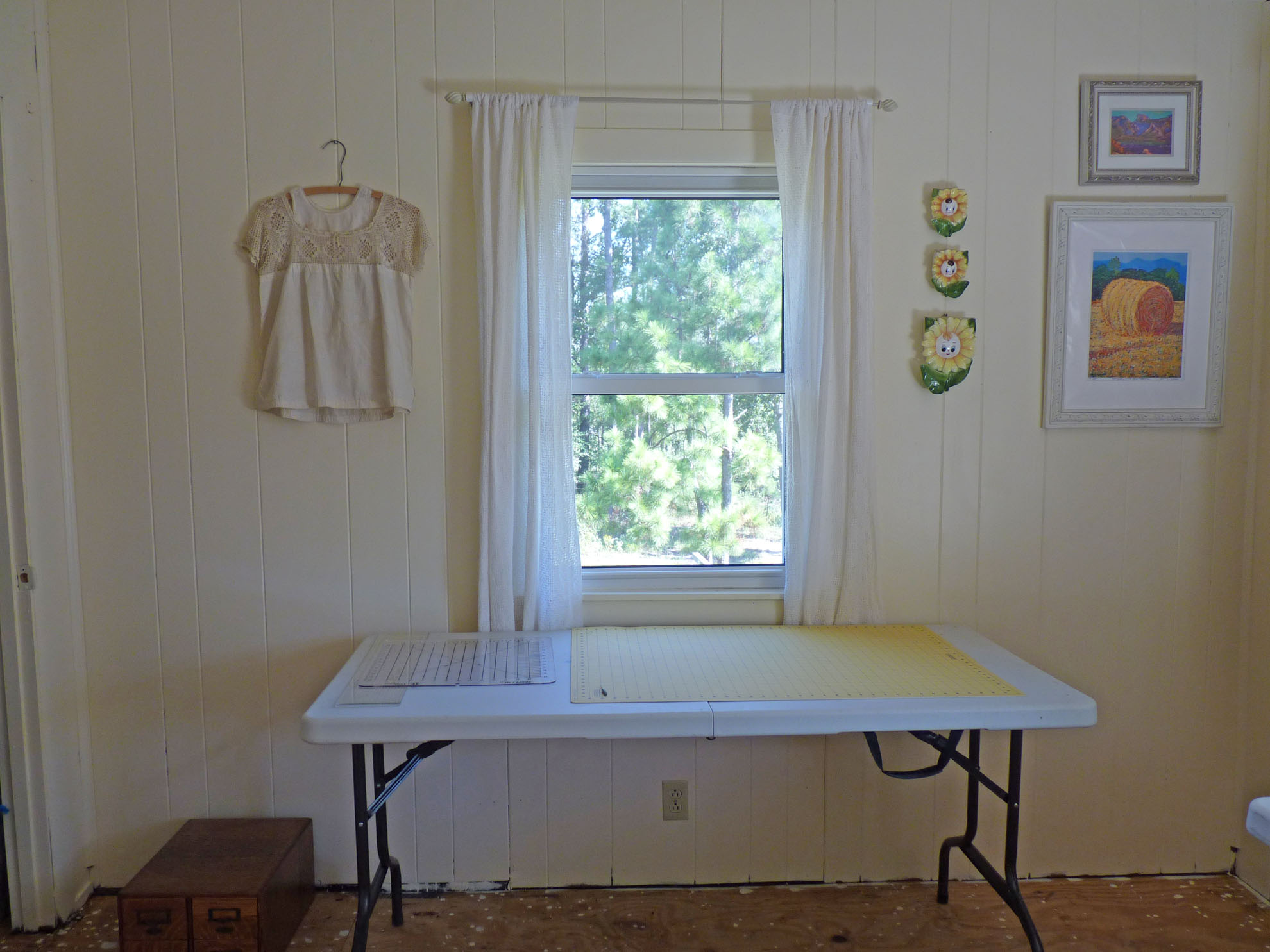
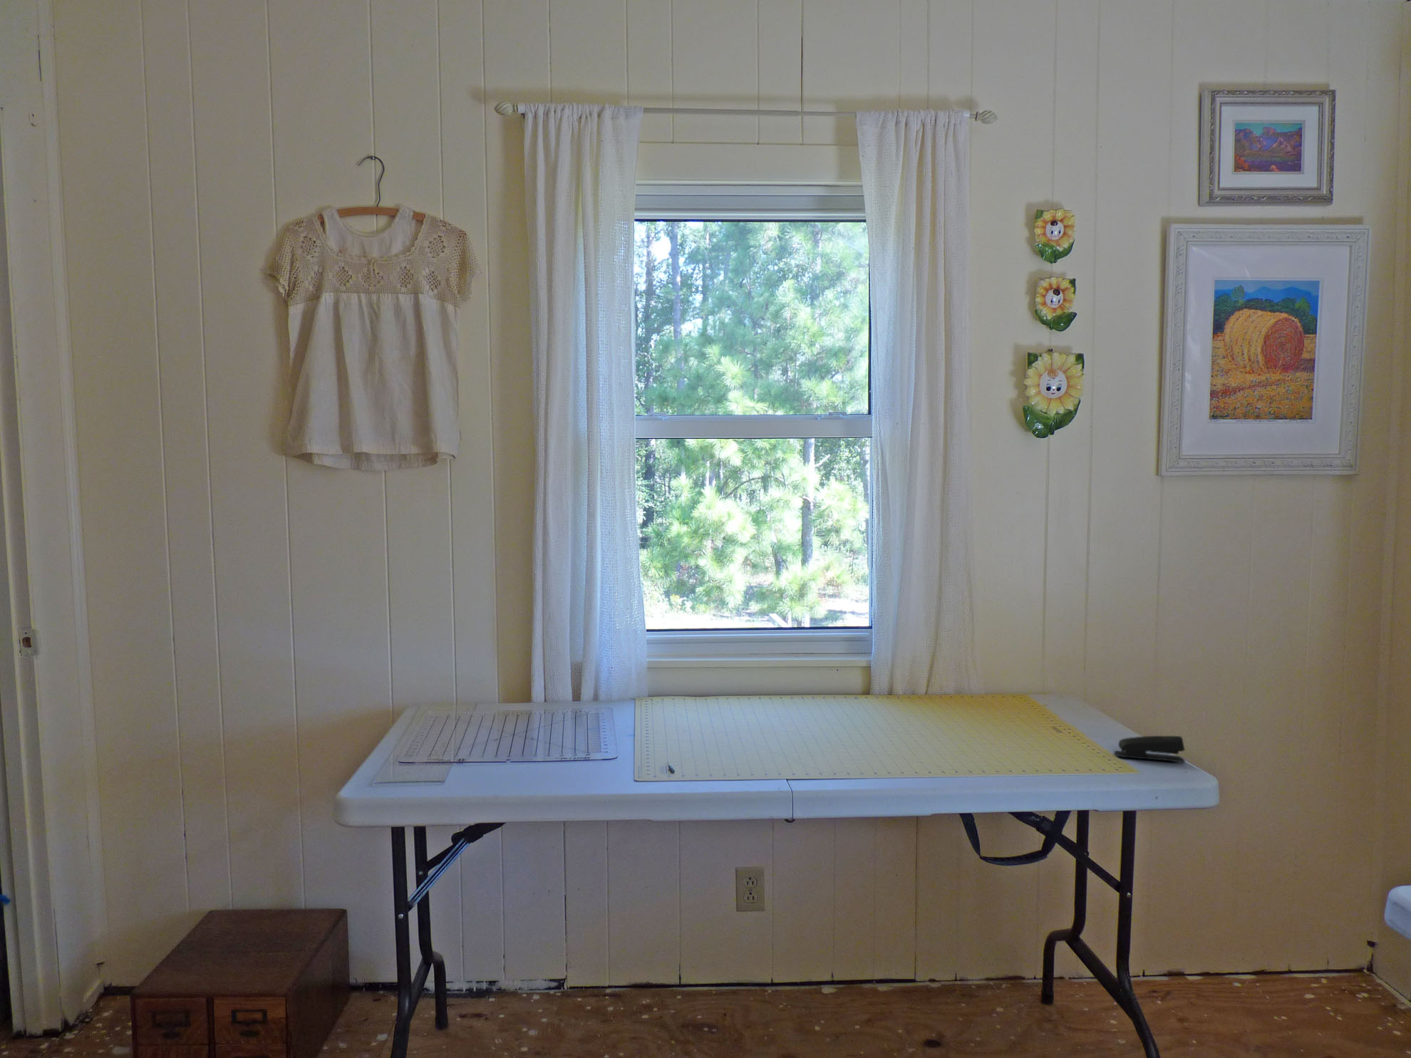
+ stapler [1113,736,1185,763]
